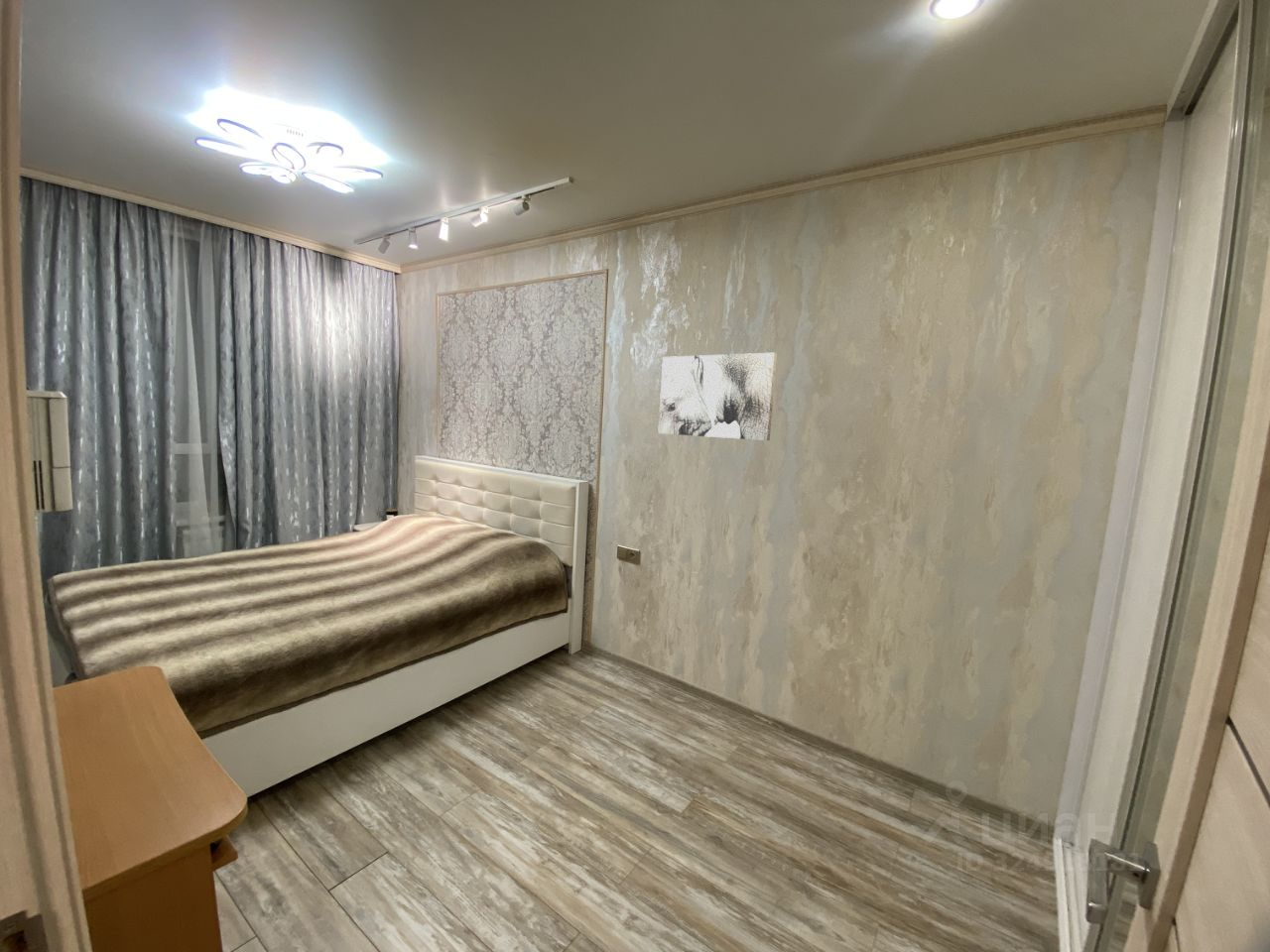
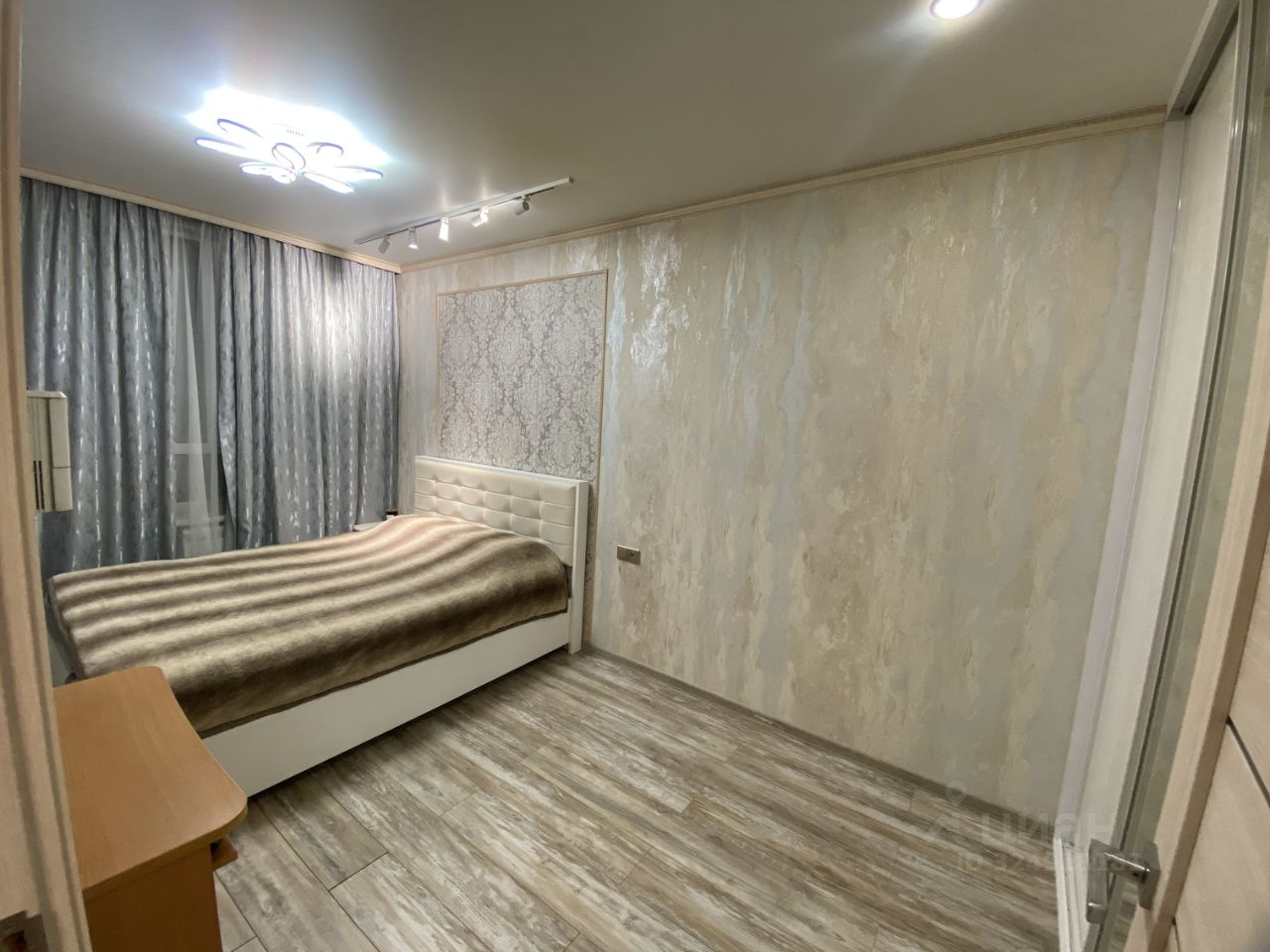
- wall art [657,352,778,441]
